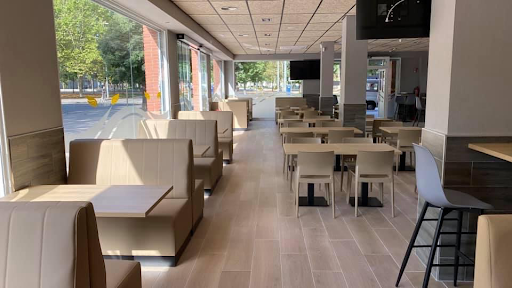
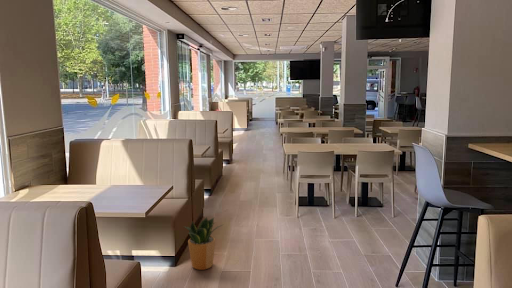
+ potted plant [184,216,223,271]
